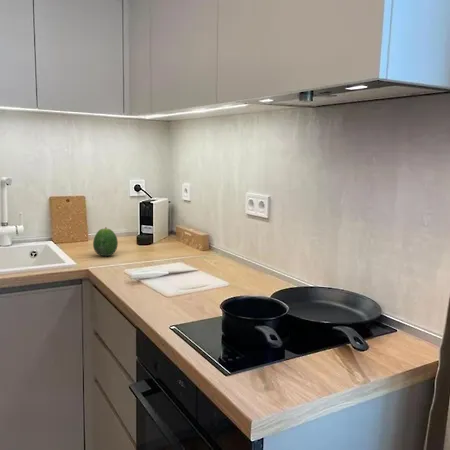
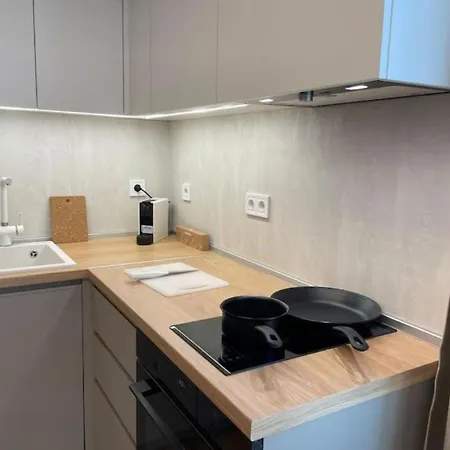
- fruit [92,226,119,257]
